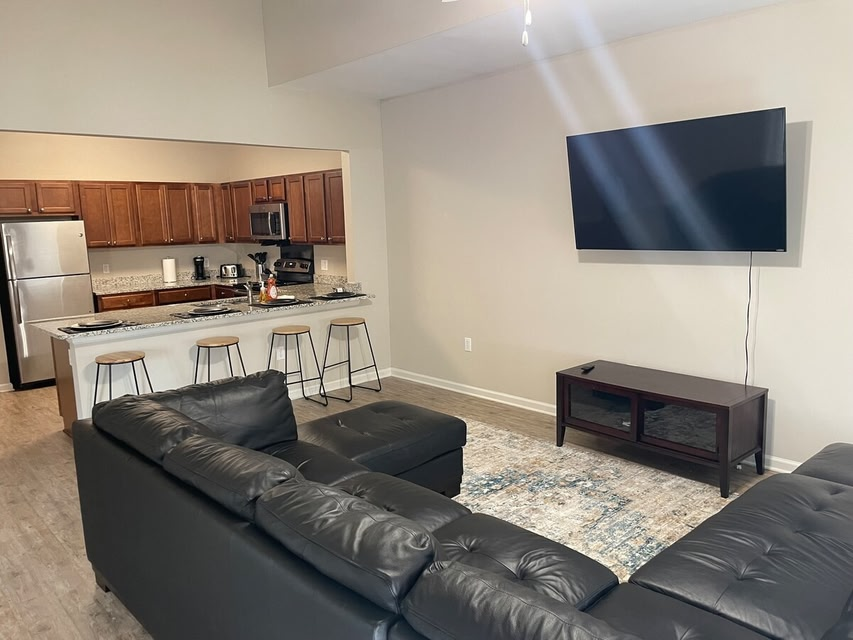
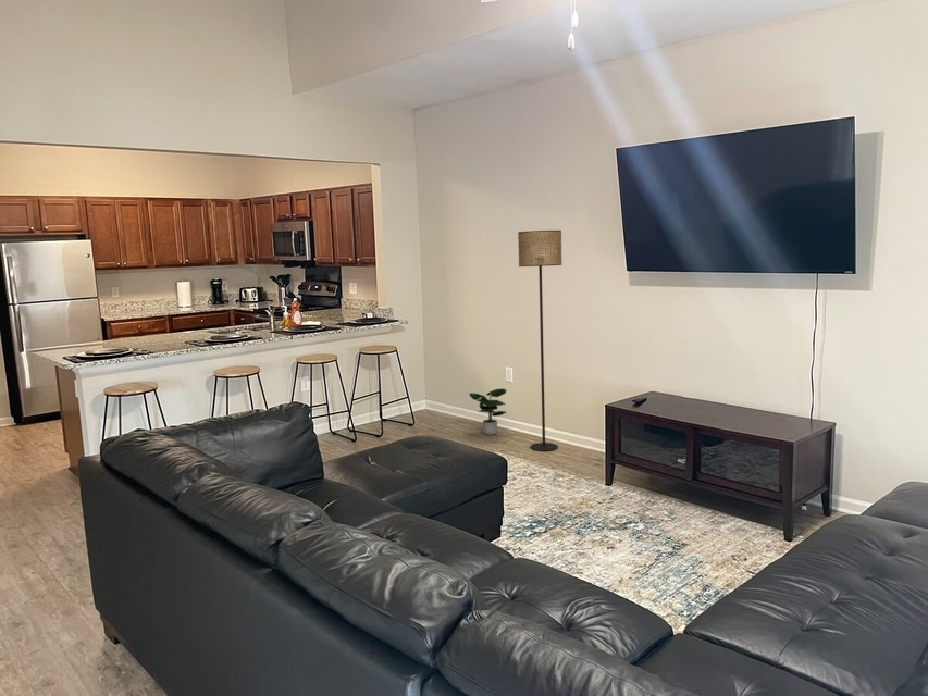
+ floor lamp [517,229,564,452]
+ potted plant [468,387,507,436]
